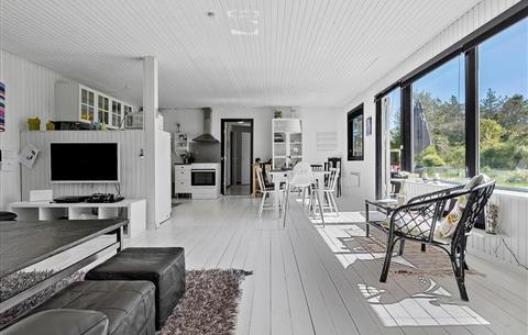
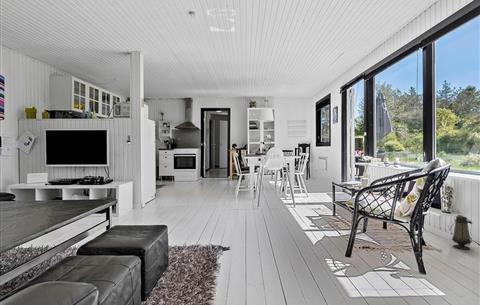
+ lantern [451,214,473,251]
